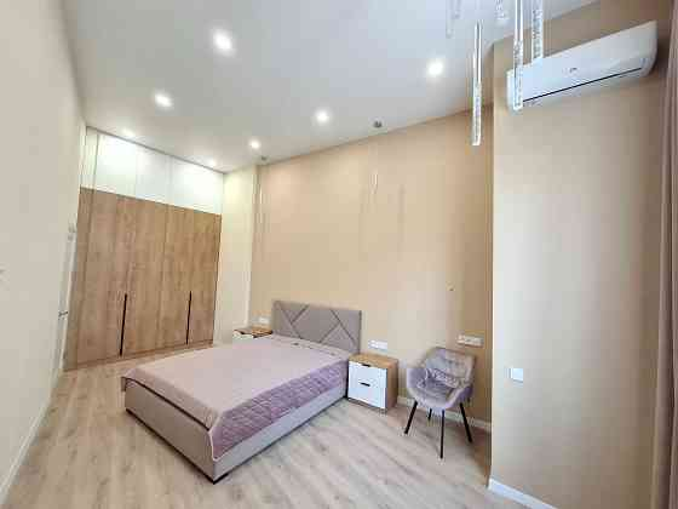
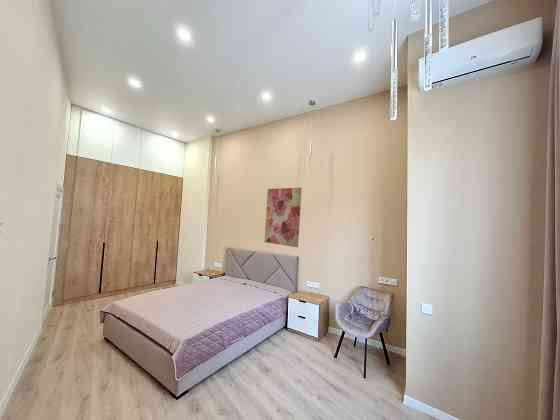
+ wall art [263,187,303,248]
